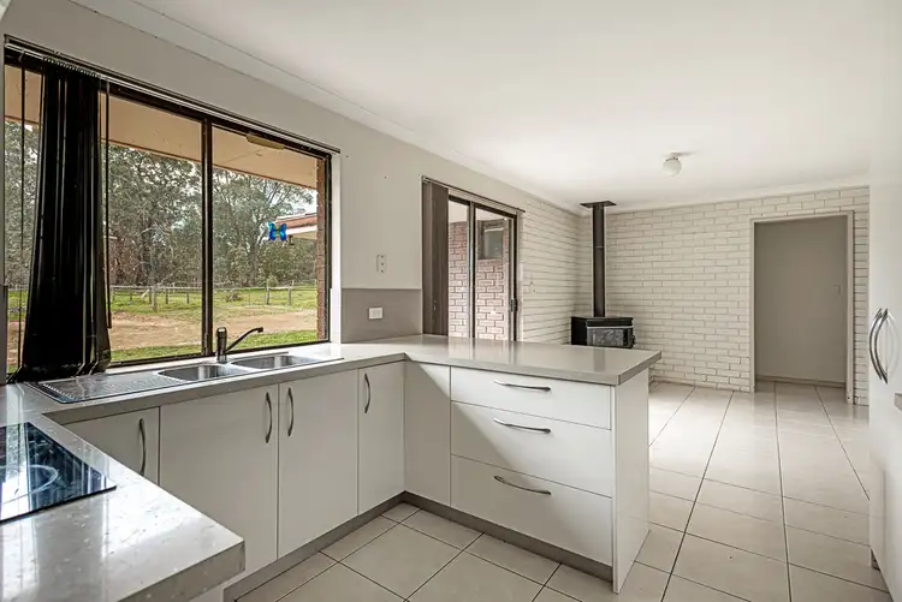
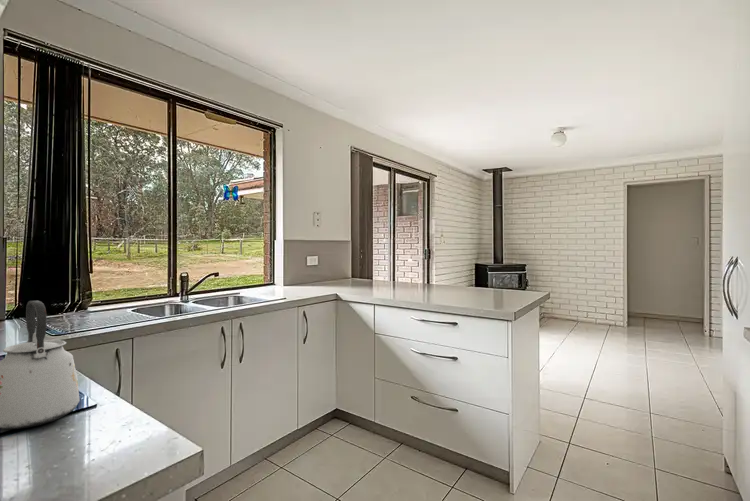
+ kettle [0,300,81,430]
